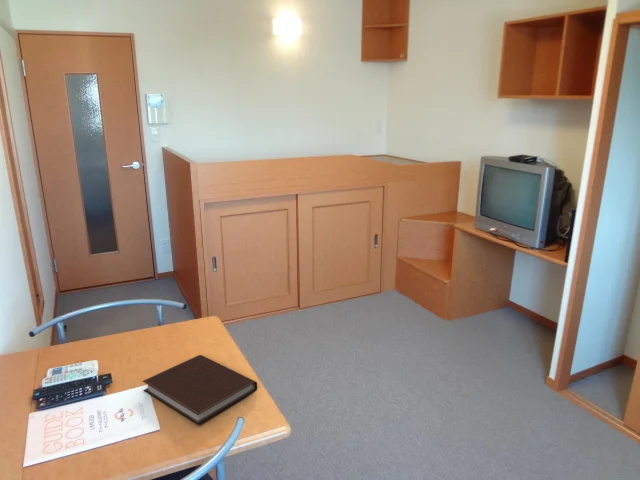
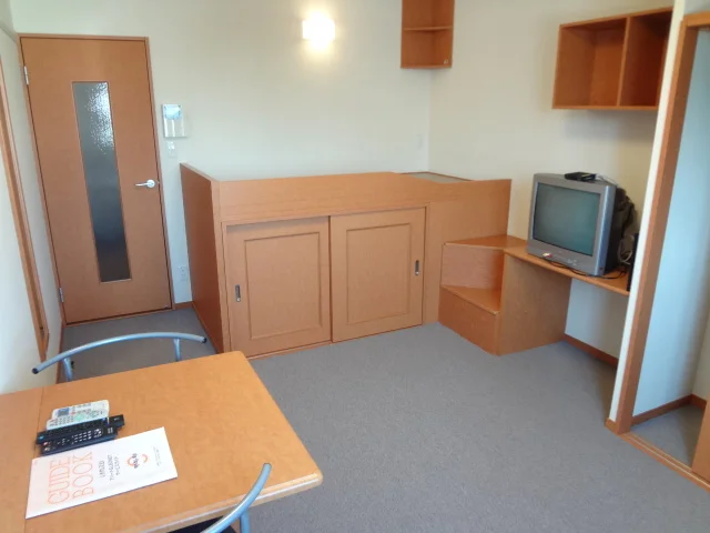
- notebook [142,354,258,426]
